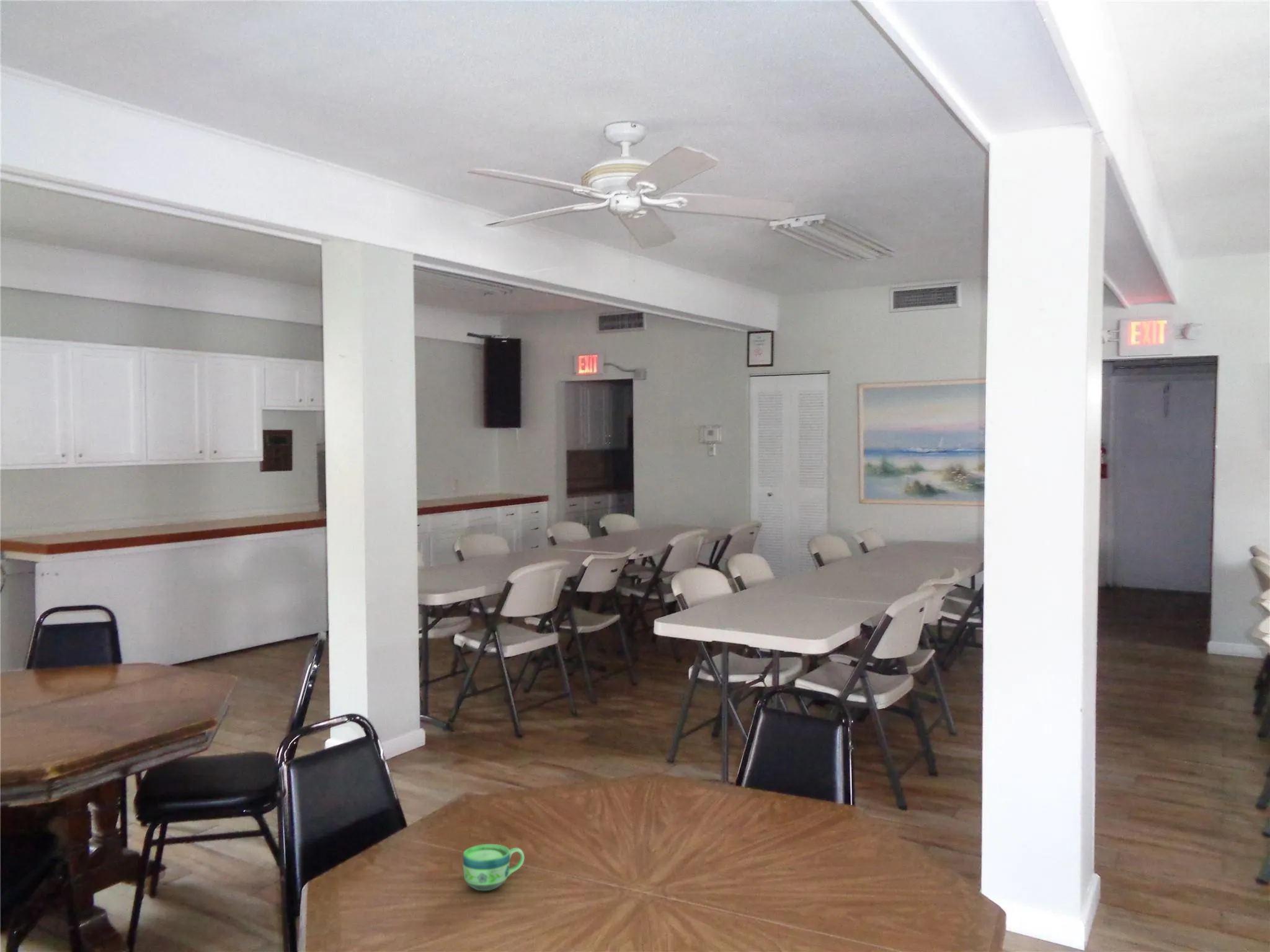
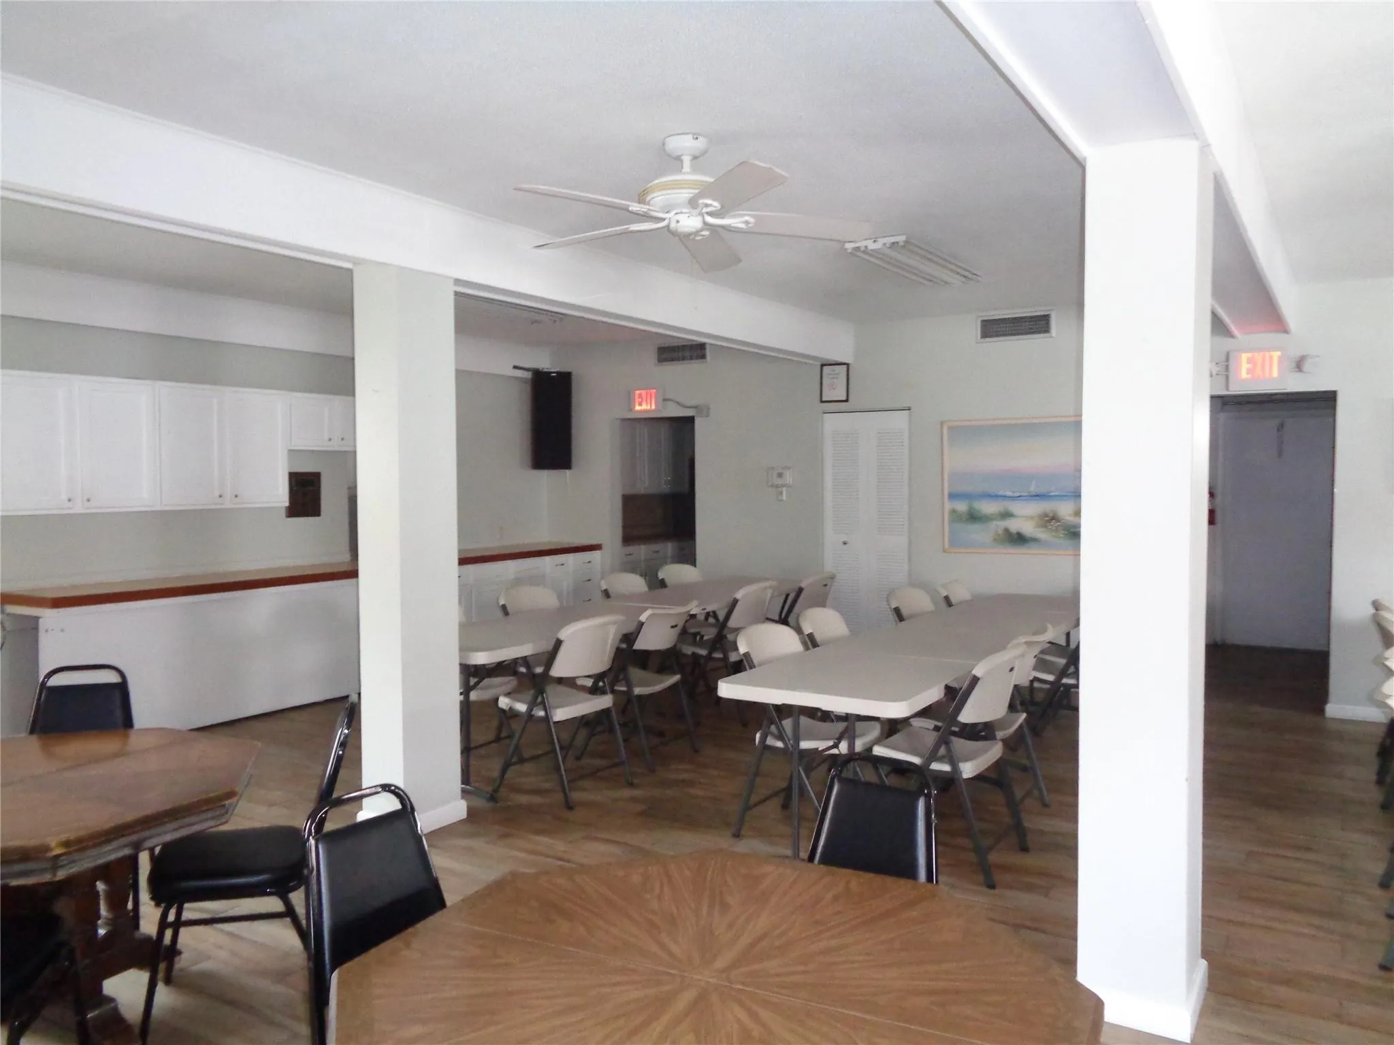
- cup [463,844,525,891]
